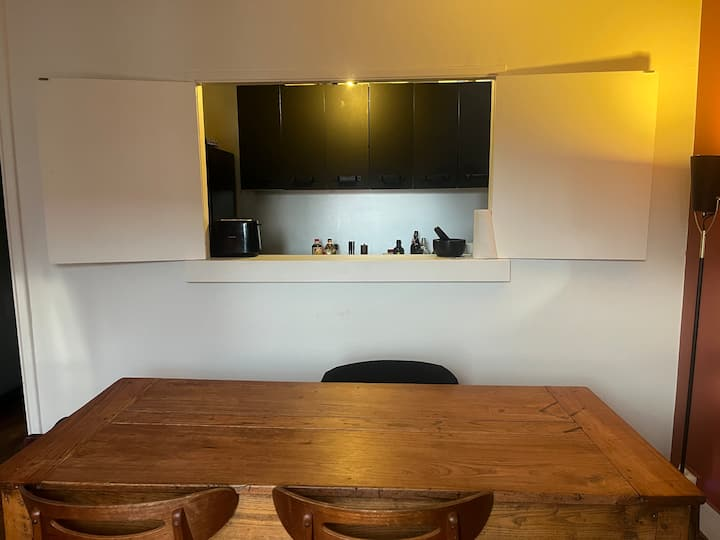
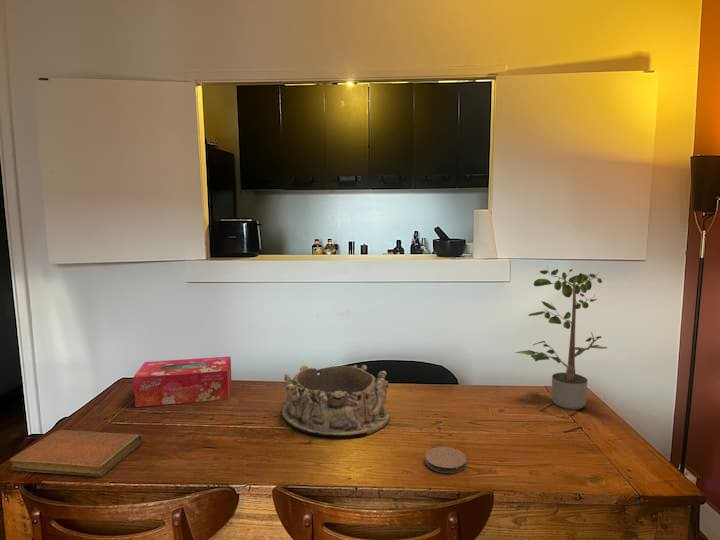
+ notebook [9,429,143,478]
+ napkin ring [280,364,391,438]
+ potted plant [515,264,609,411]
+ tissue box [132,355,233,408]
+ coaster [424,446,467,474]
